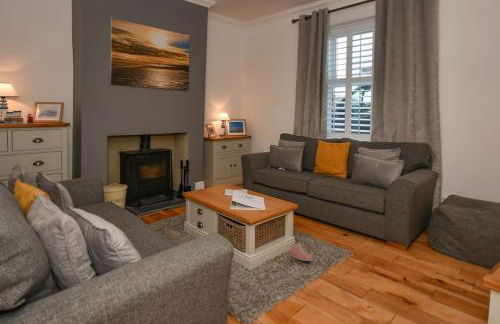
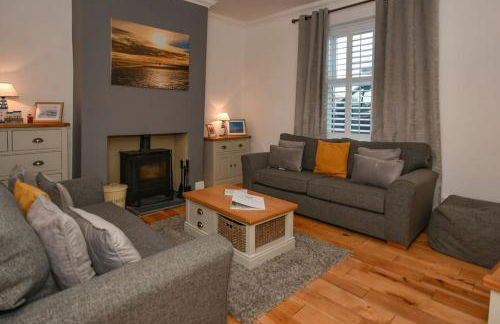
- sneaker [289,242,313,262]
